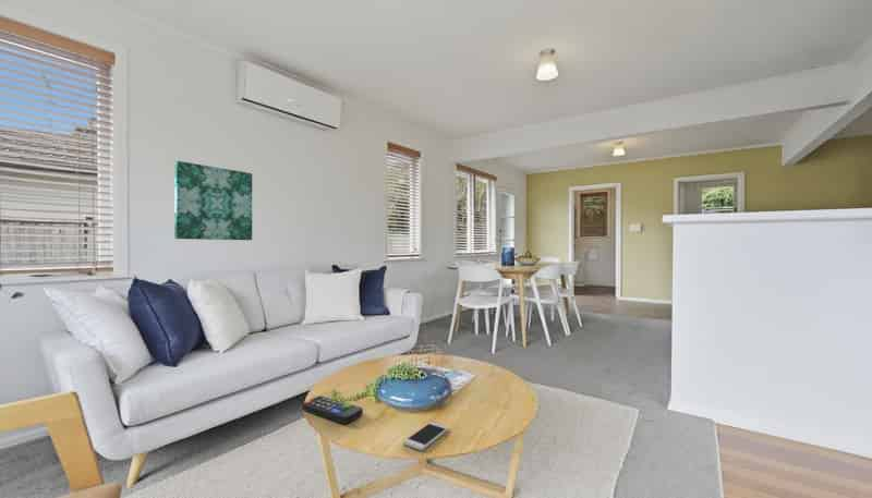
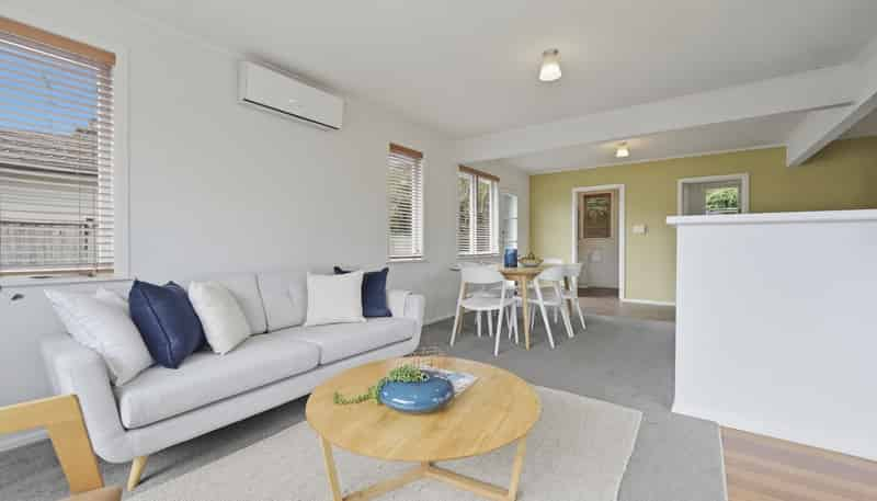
- wall art [173,160,253,241]
- remote control [301,394,364,425]
- smartphone [402,421,449,451]
